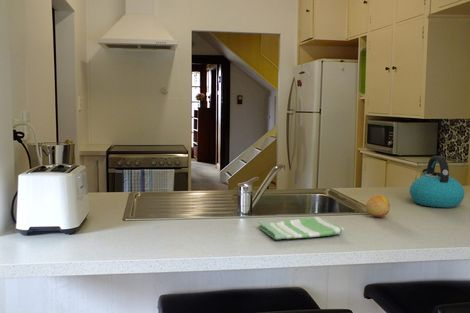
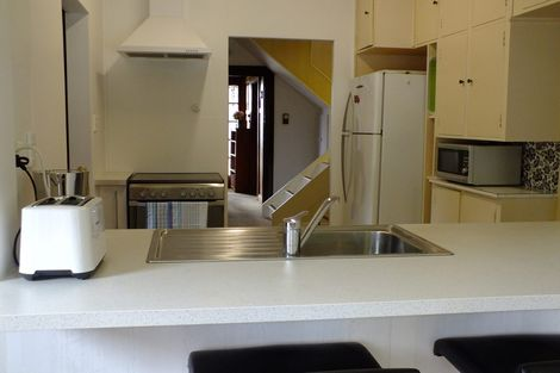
- kettle [409,155,465,208]
- dish towel [257,216,345,240]
- fruit [365,194,391,218]
